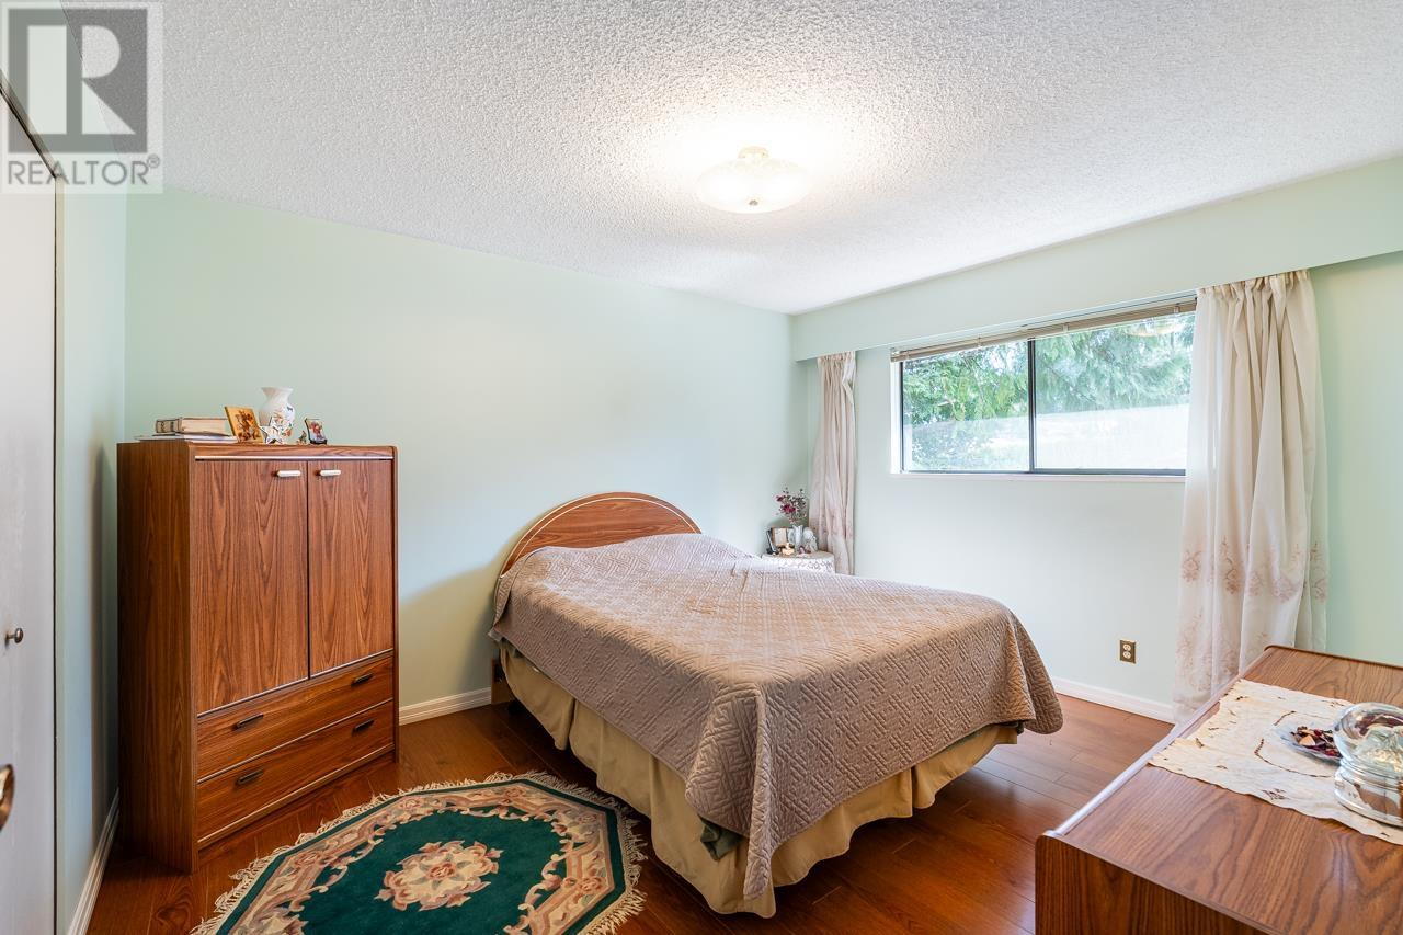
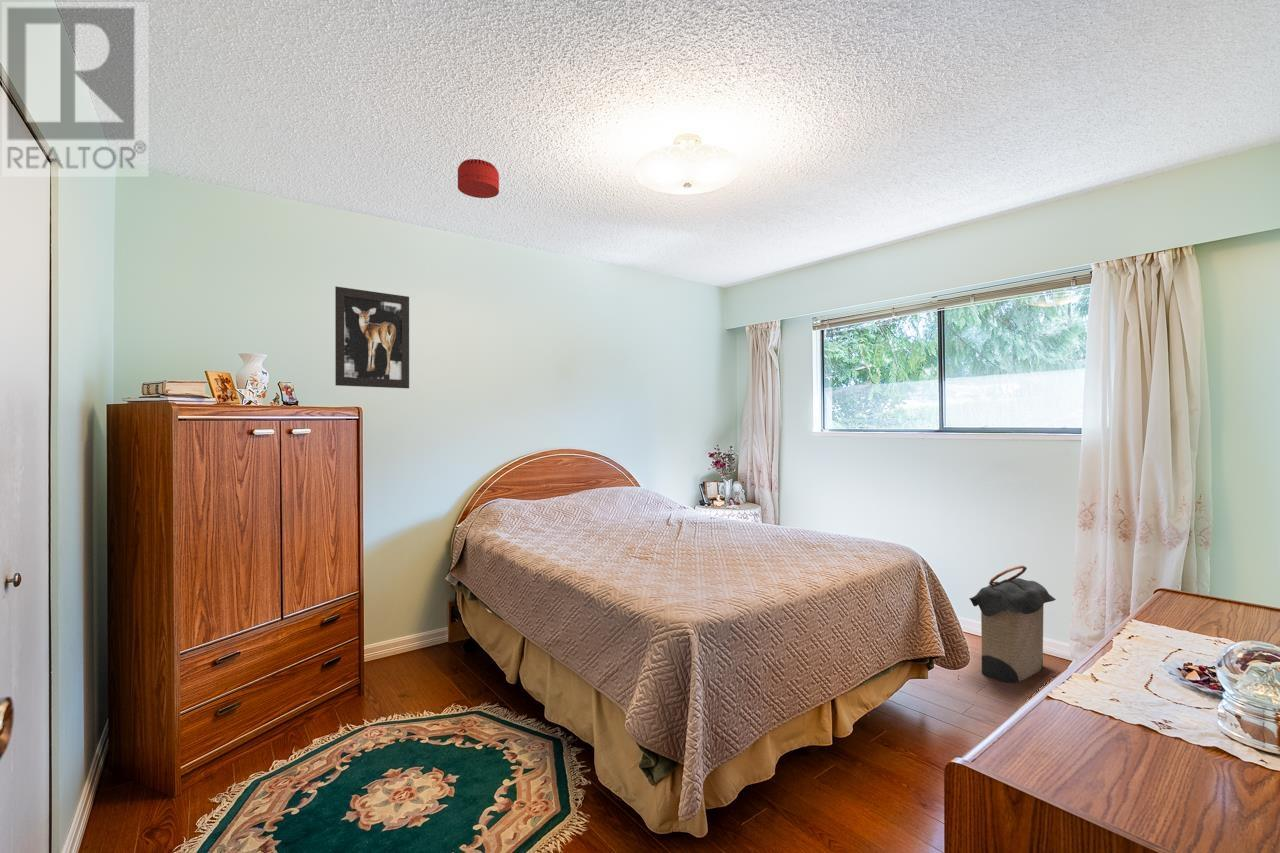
+ smoke detector [457,158,500,199]
+ wall art [334,285,410,389]
+ laundry hamper [968,564,1057,684]
